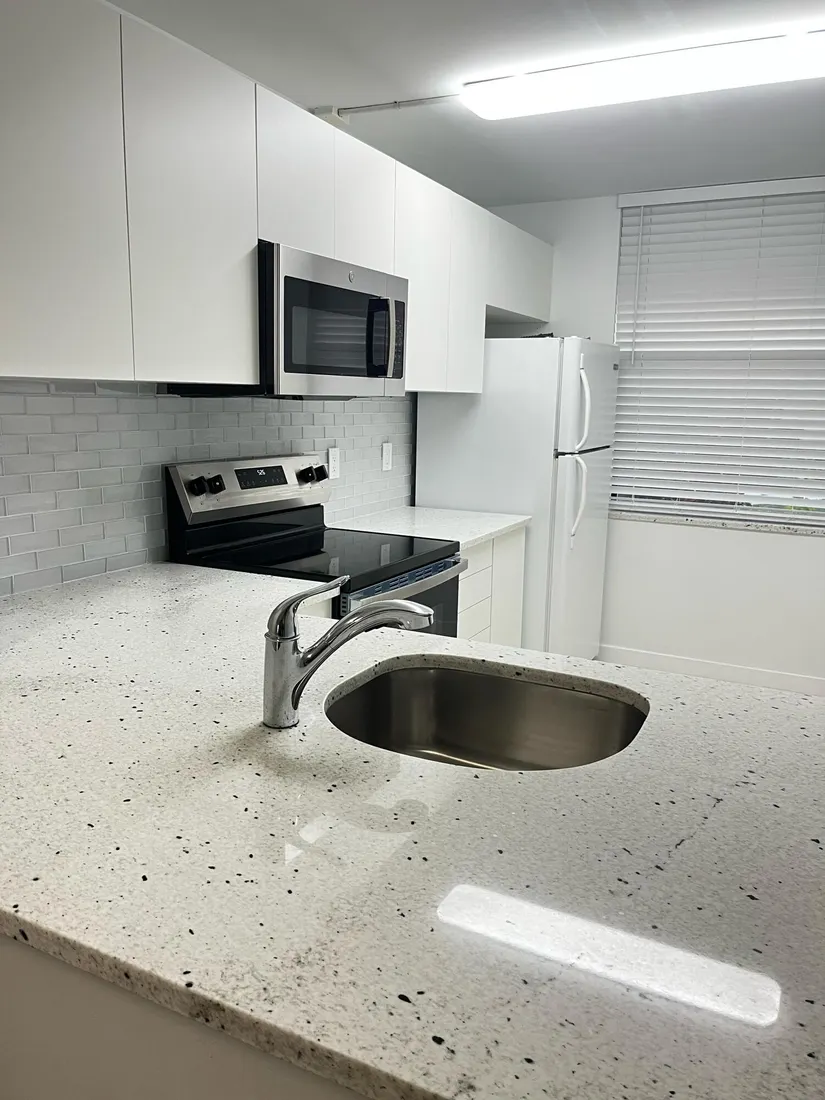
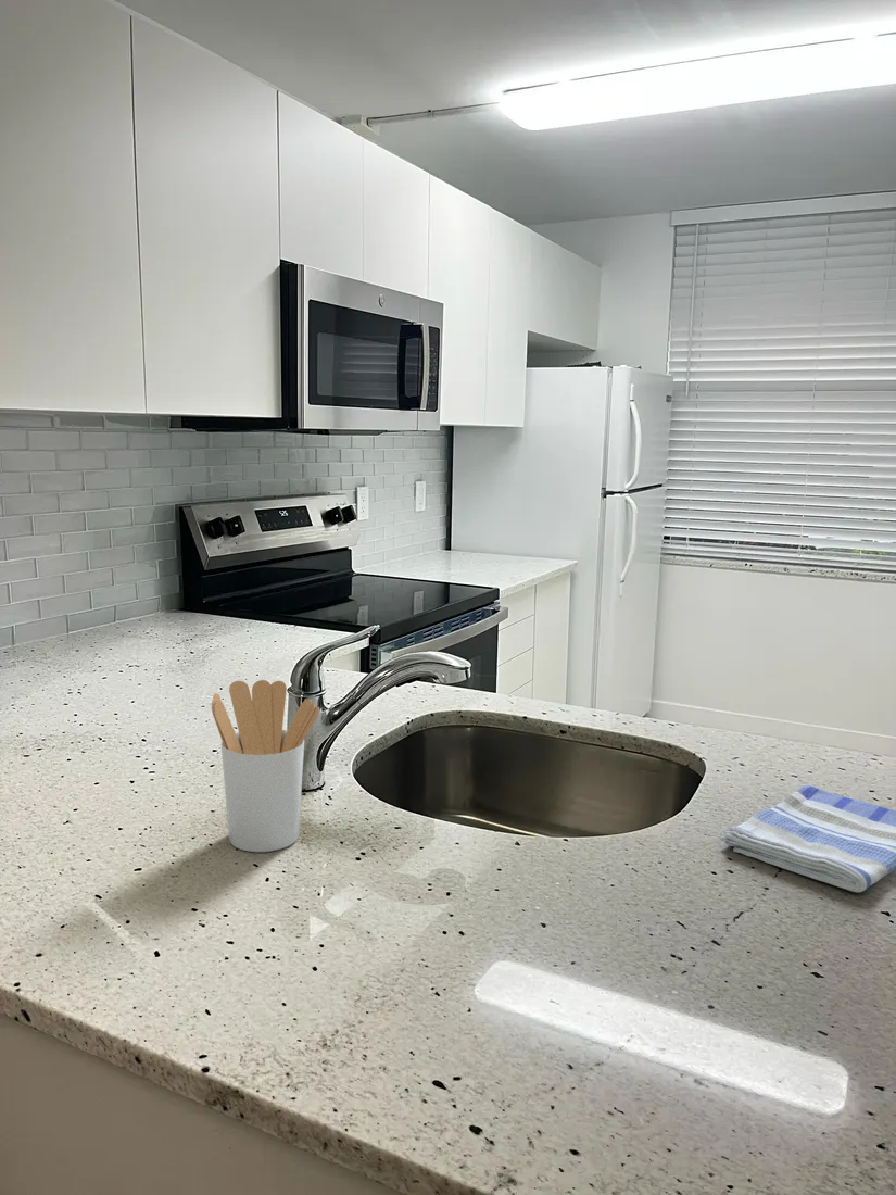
+ dish towel [719,783,896,893]
+ utensil holder [211,679,320,853]
